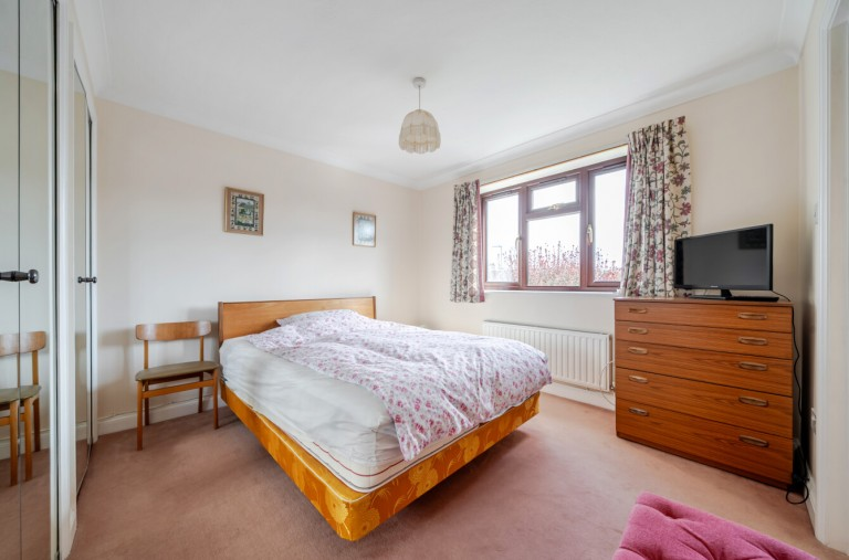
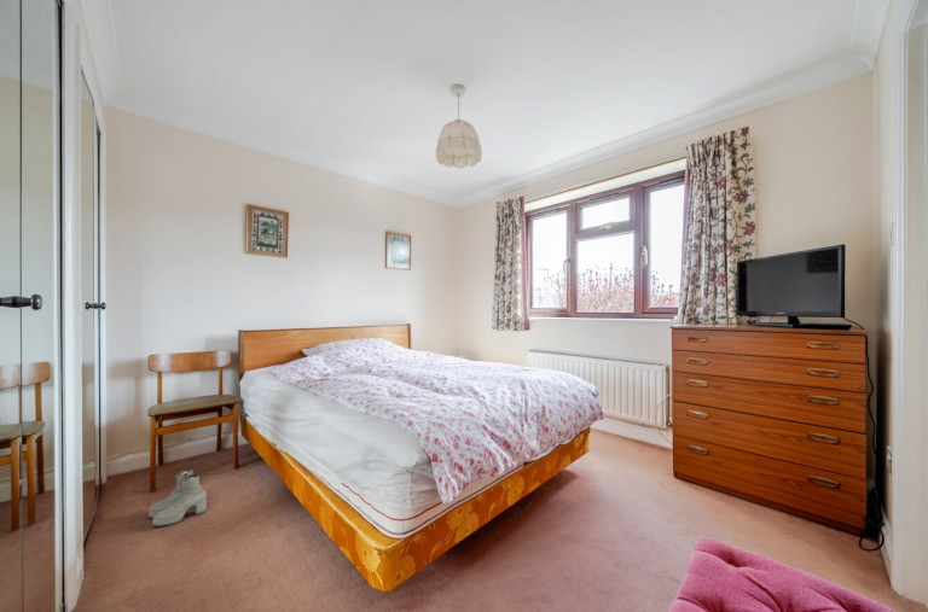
+ boots [147,468,208,528]
